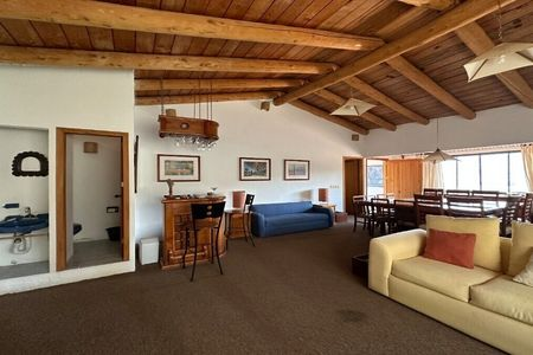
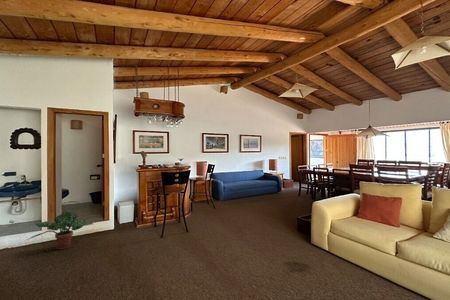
+ potted plant [26,211,94,250]
